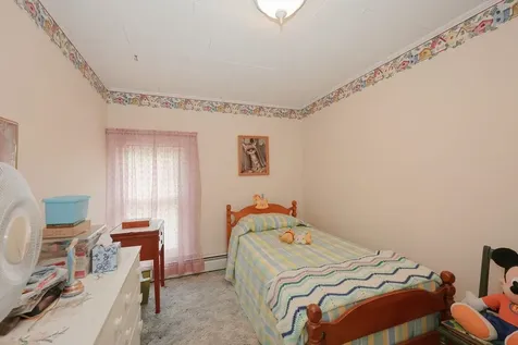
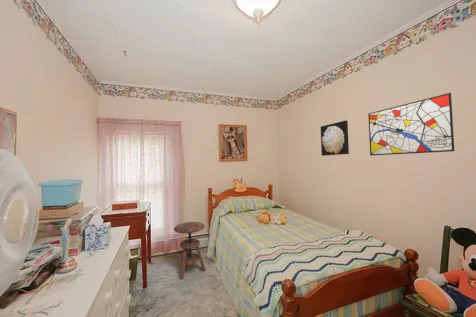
+ wall art [367,92,455,157]
+ side table [173,221,206,280]
+ wall art [320,120,350,157]
